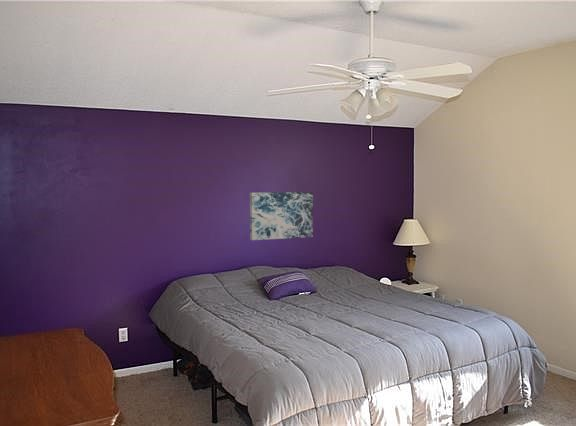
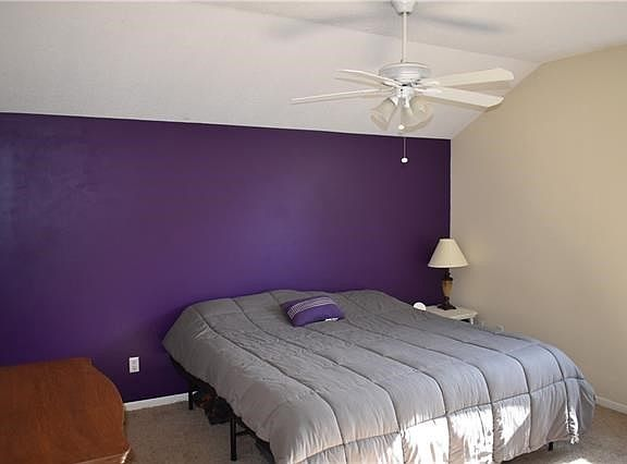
- wall art [249,191,314,241]
